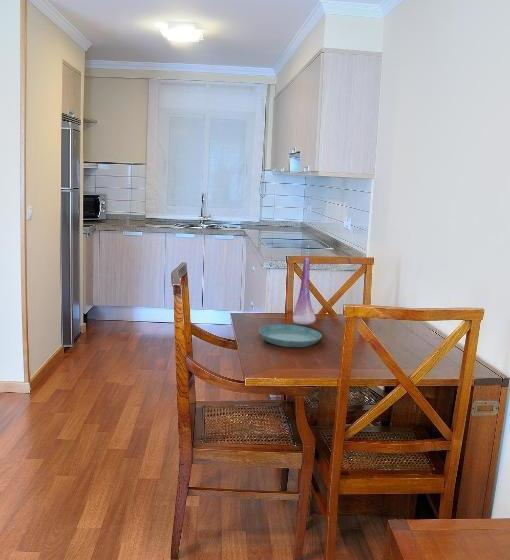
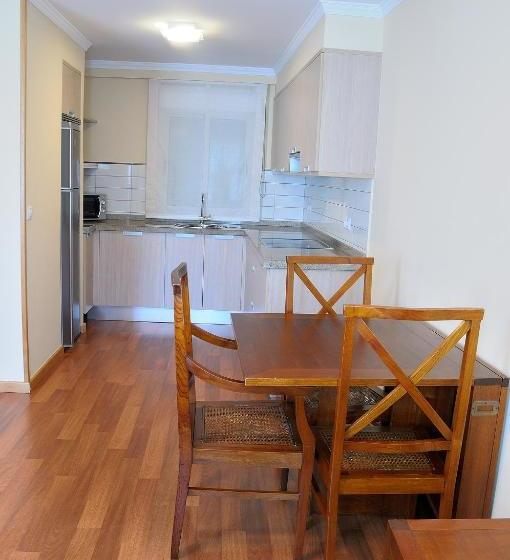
- vase [292,256,317,326]
- saucer [258,324,323,348]
